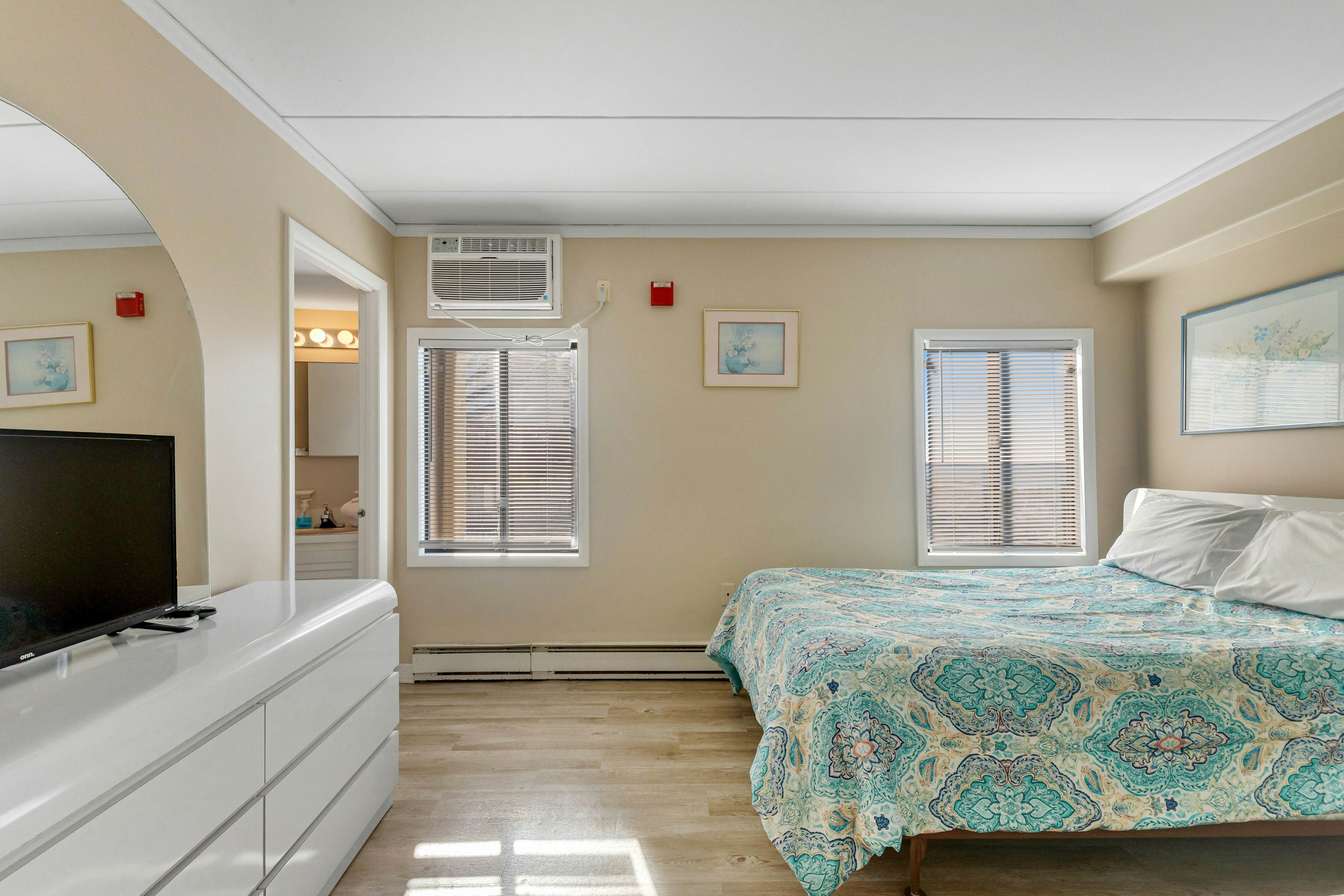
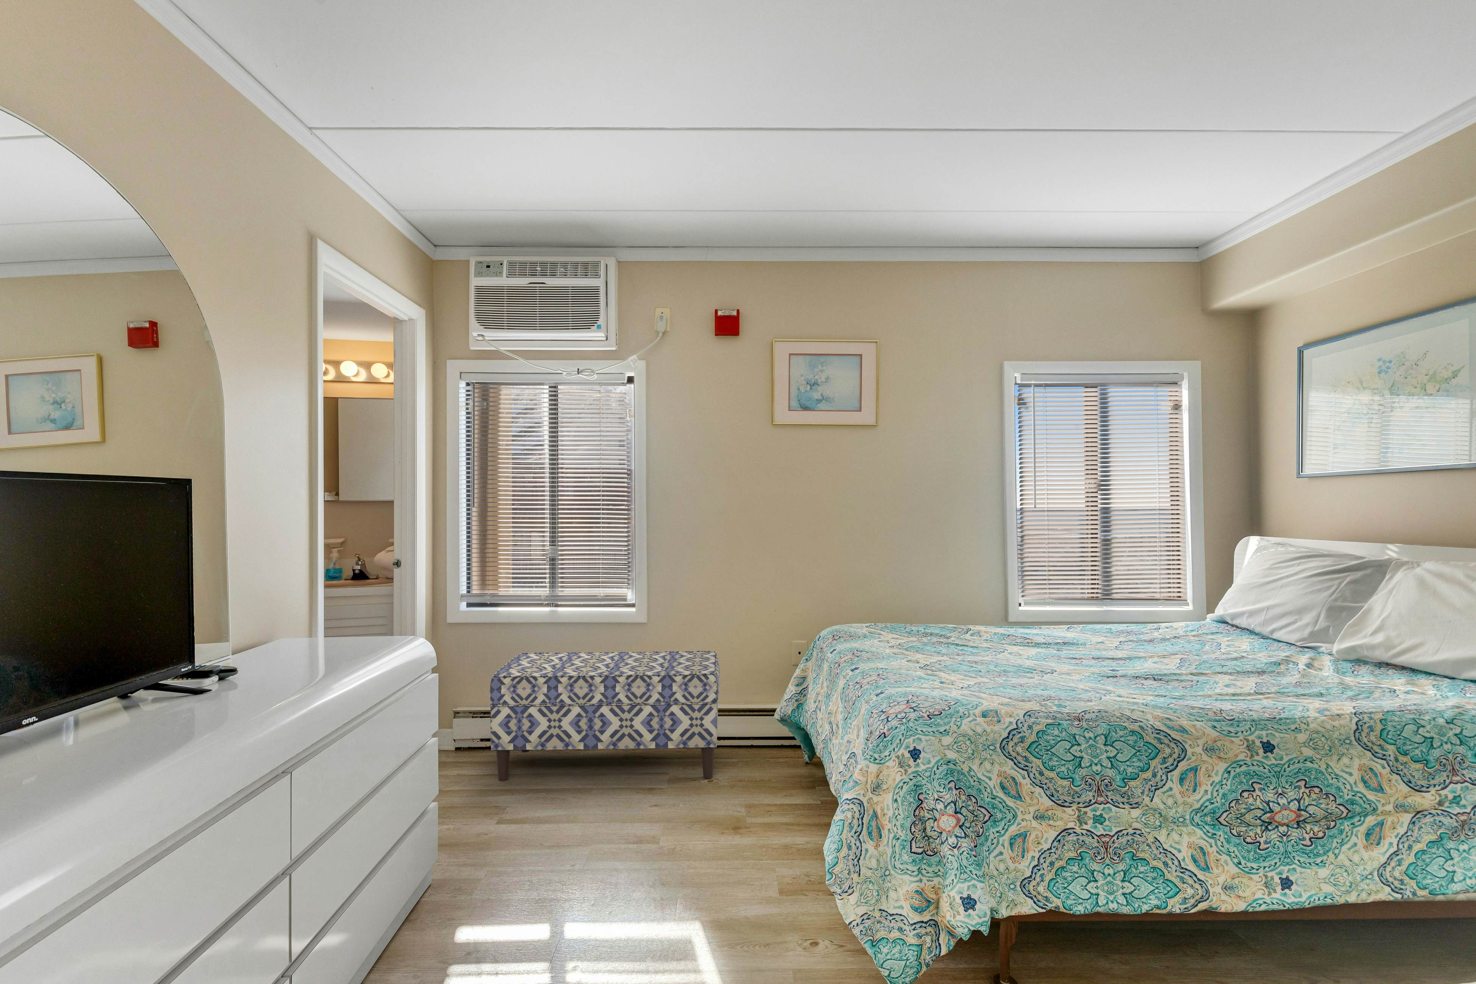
+ bench [490,650,720,782]
